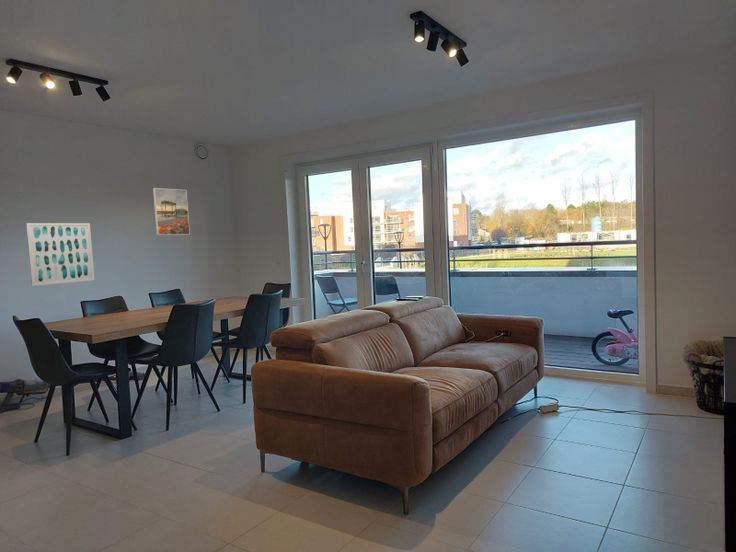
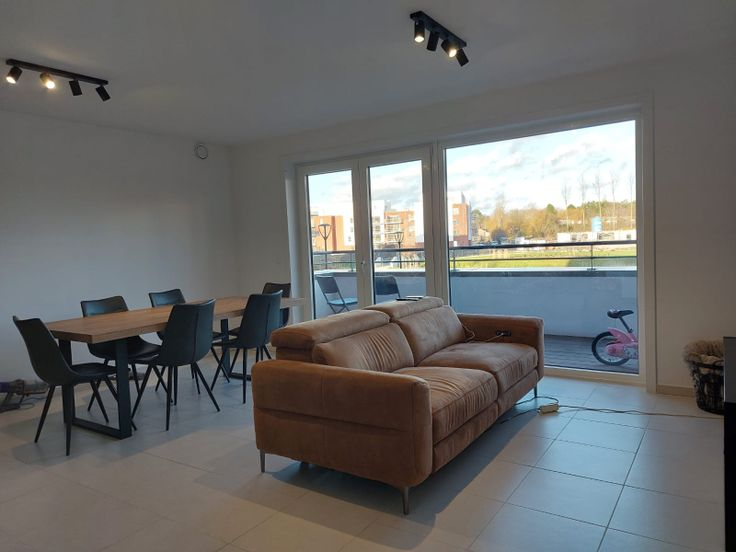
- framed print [152,187,191,236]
- wall art [25,222,95,287]
